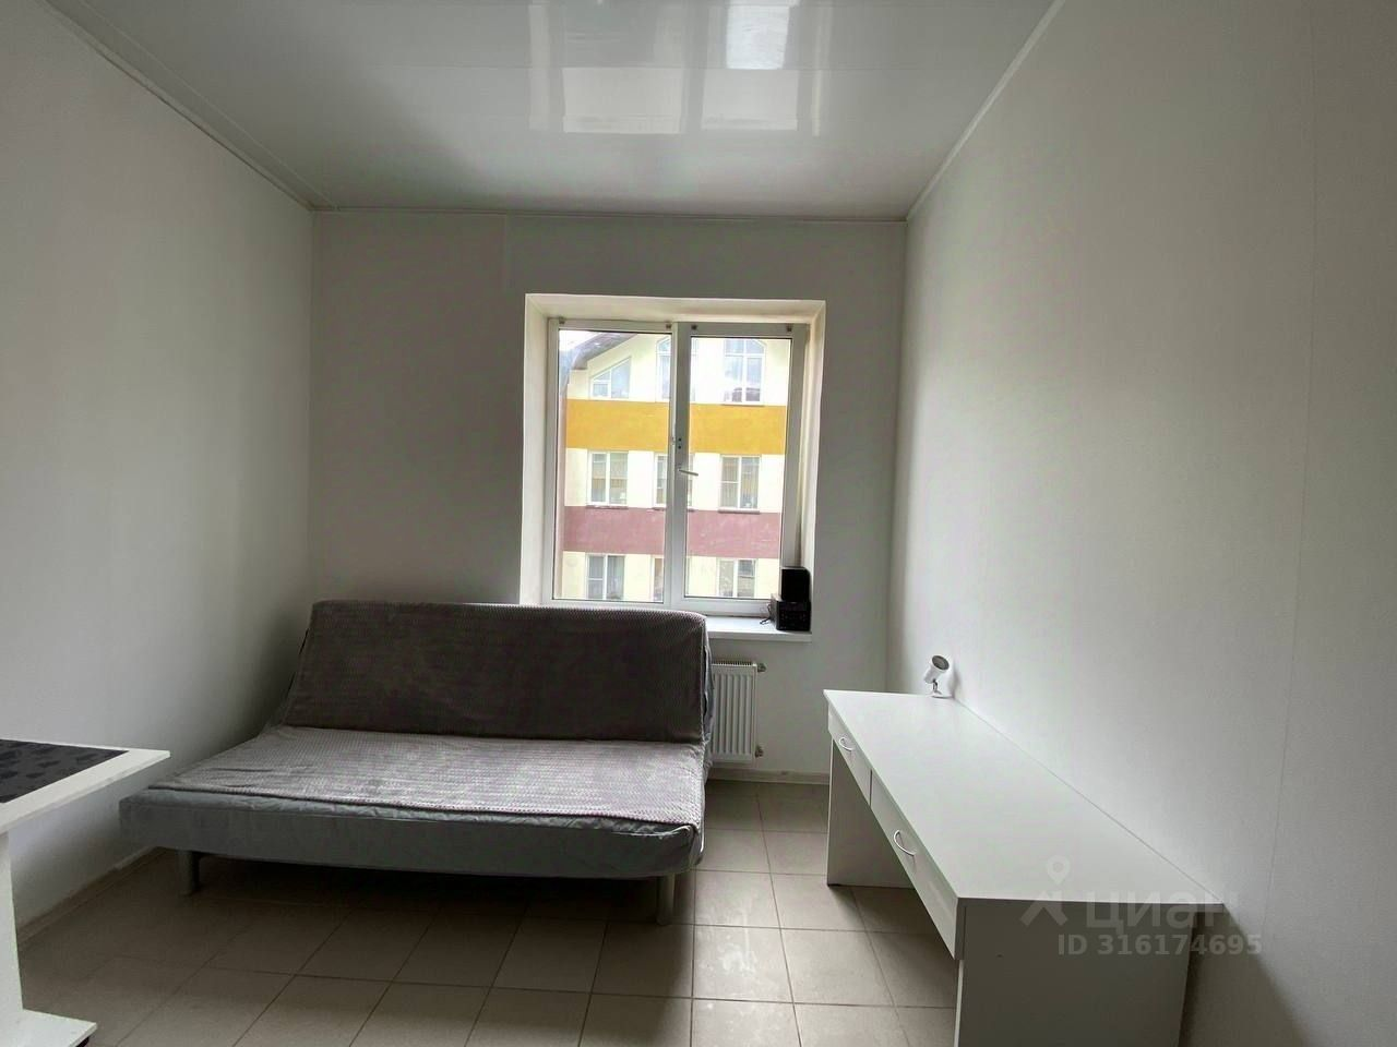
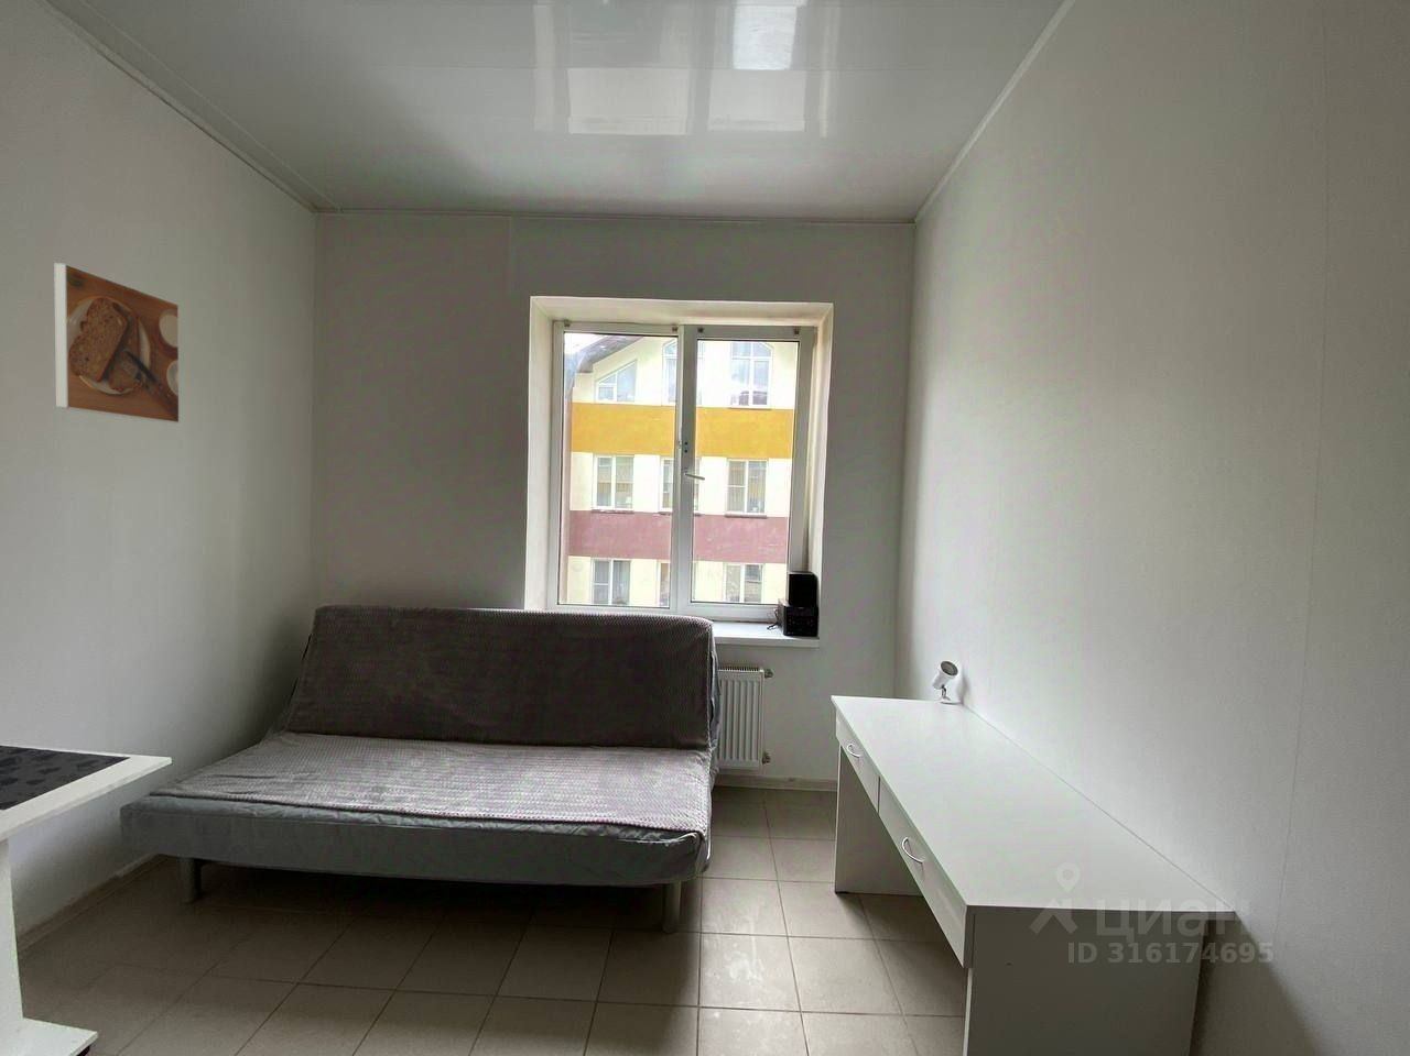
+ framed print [53,262,181,425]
